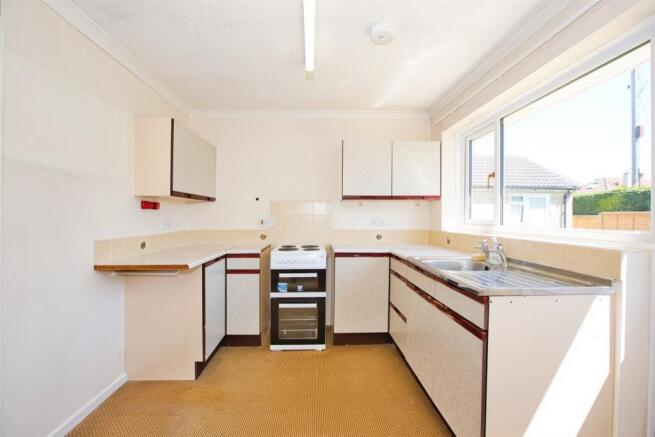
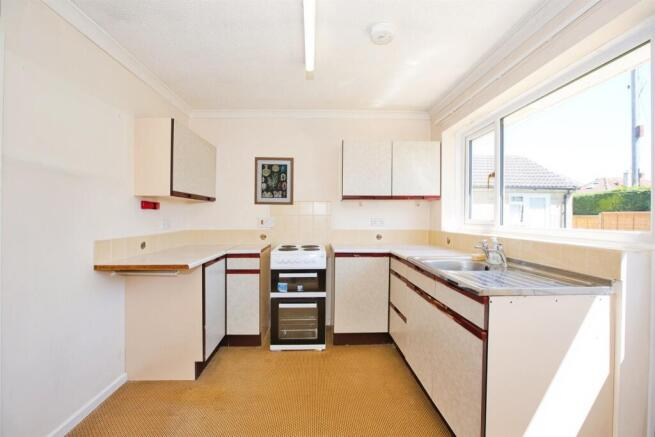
+ wall art [253,156,295,206]
